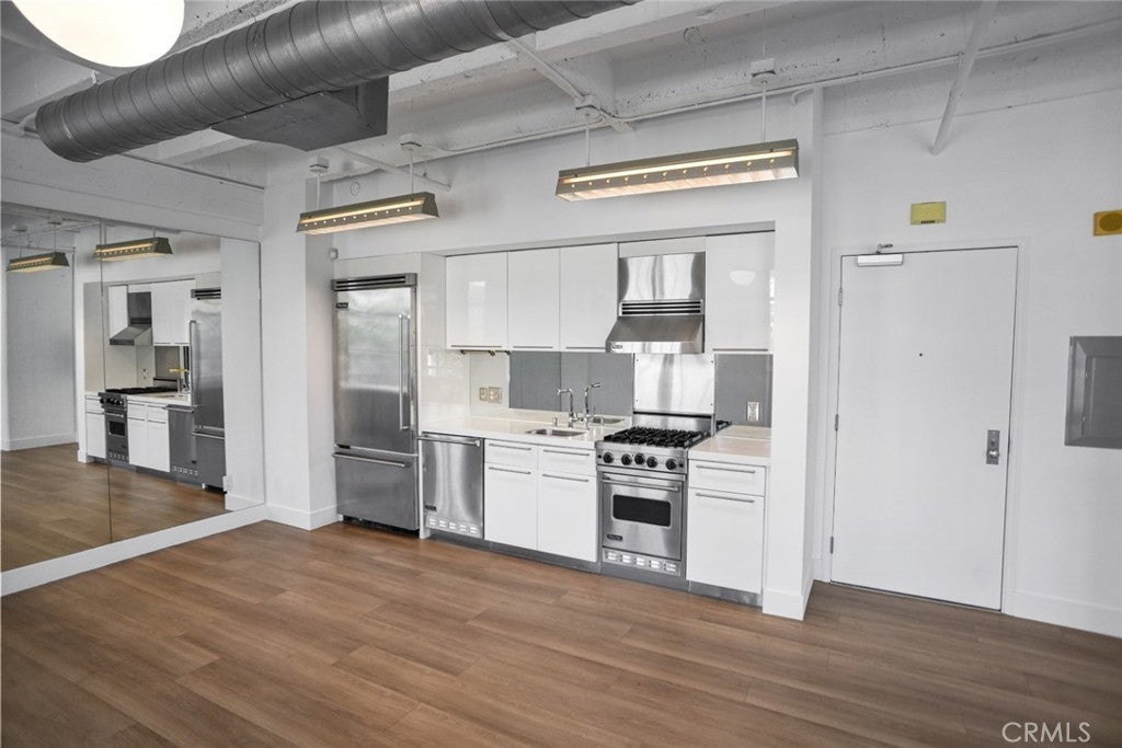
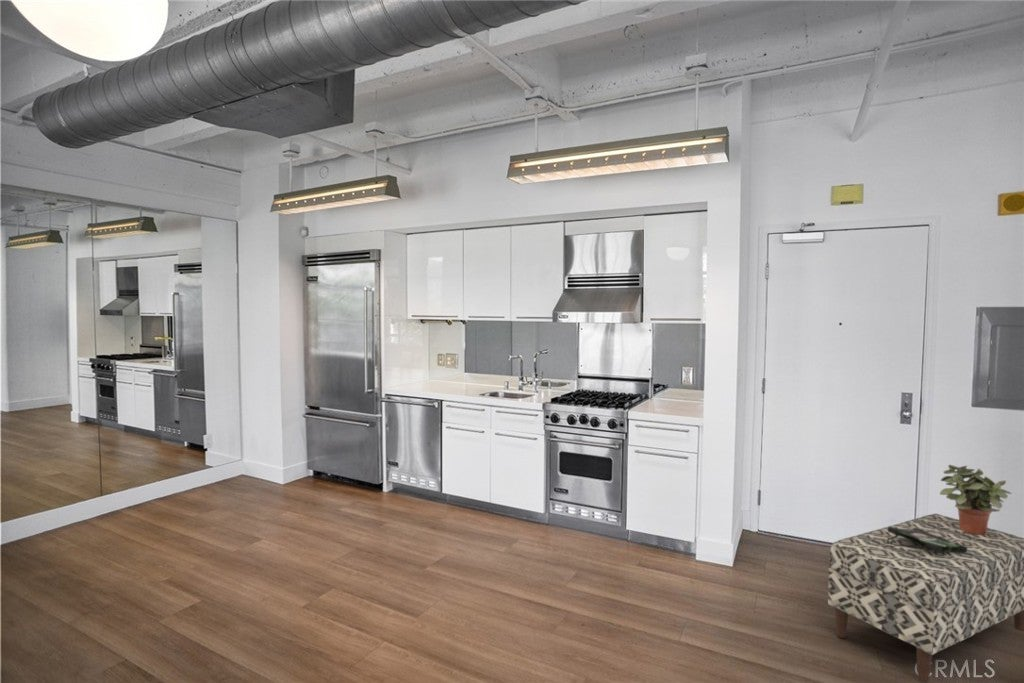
+ potted plant [939,464,1013,535]
+ bench [827,513,1024,683]
+ photo frame [887,527,967,552]
